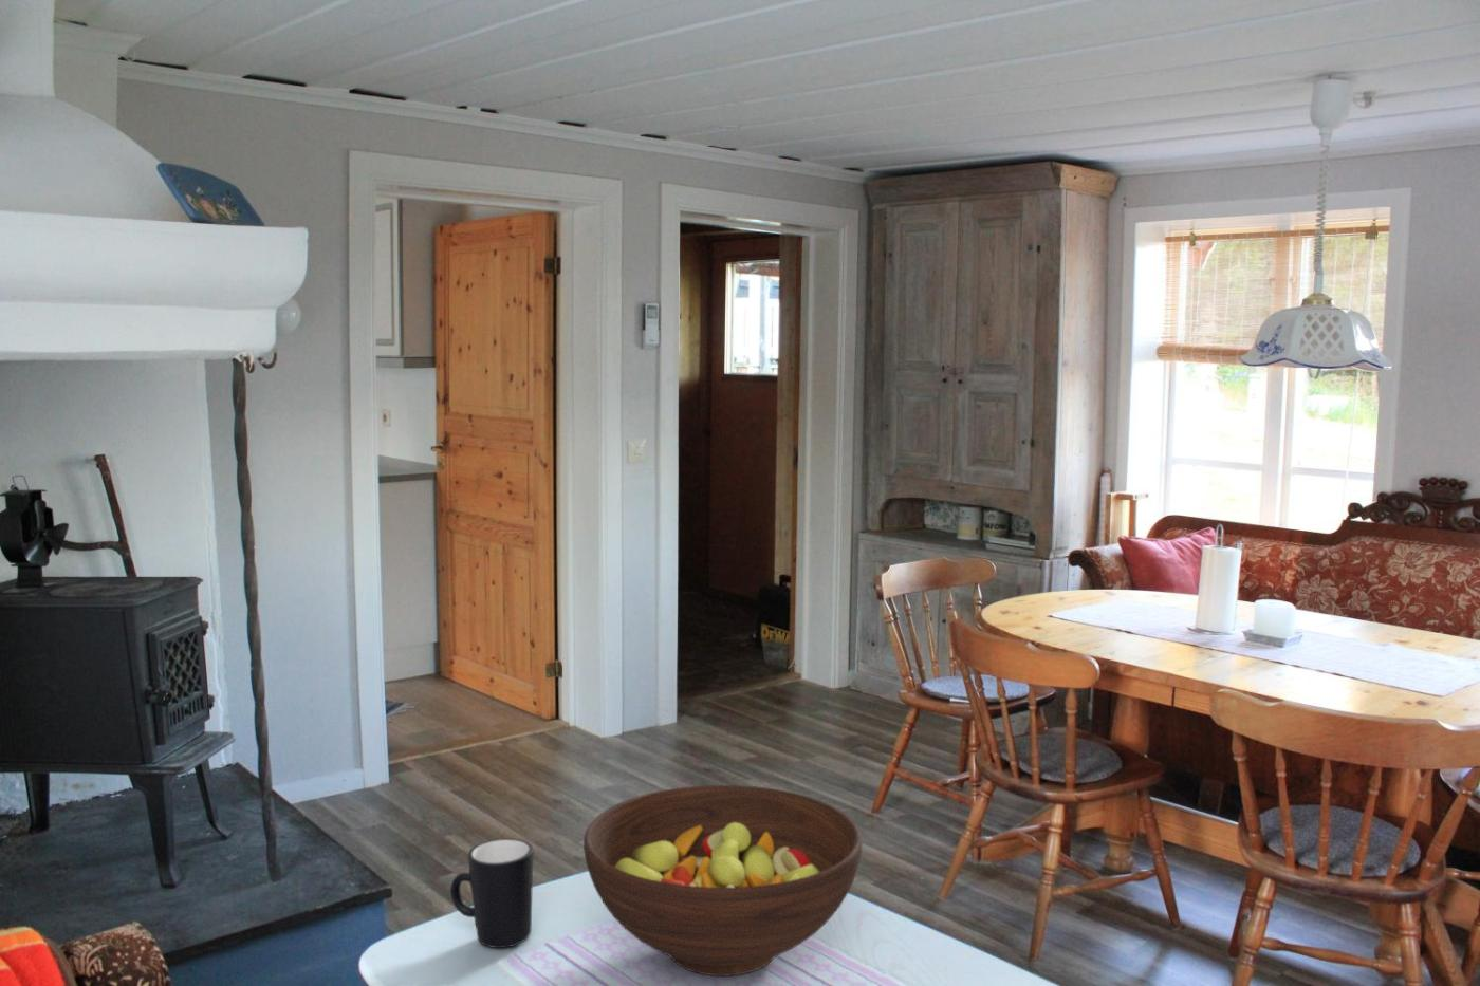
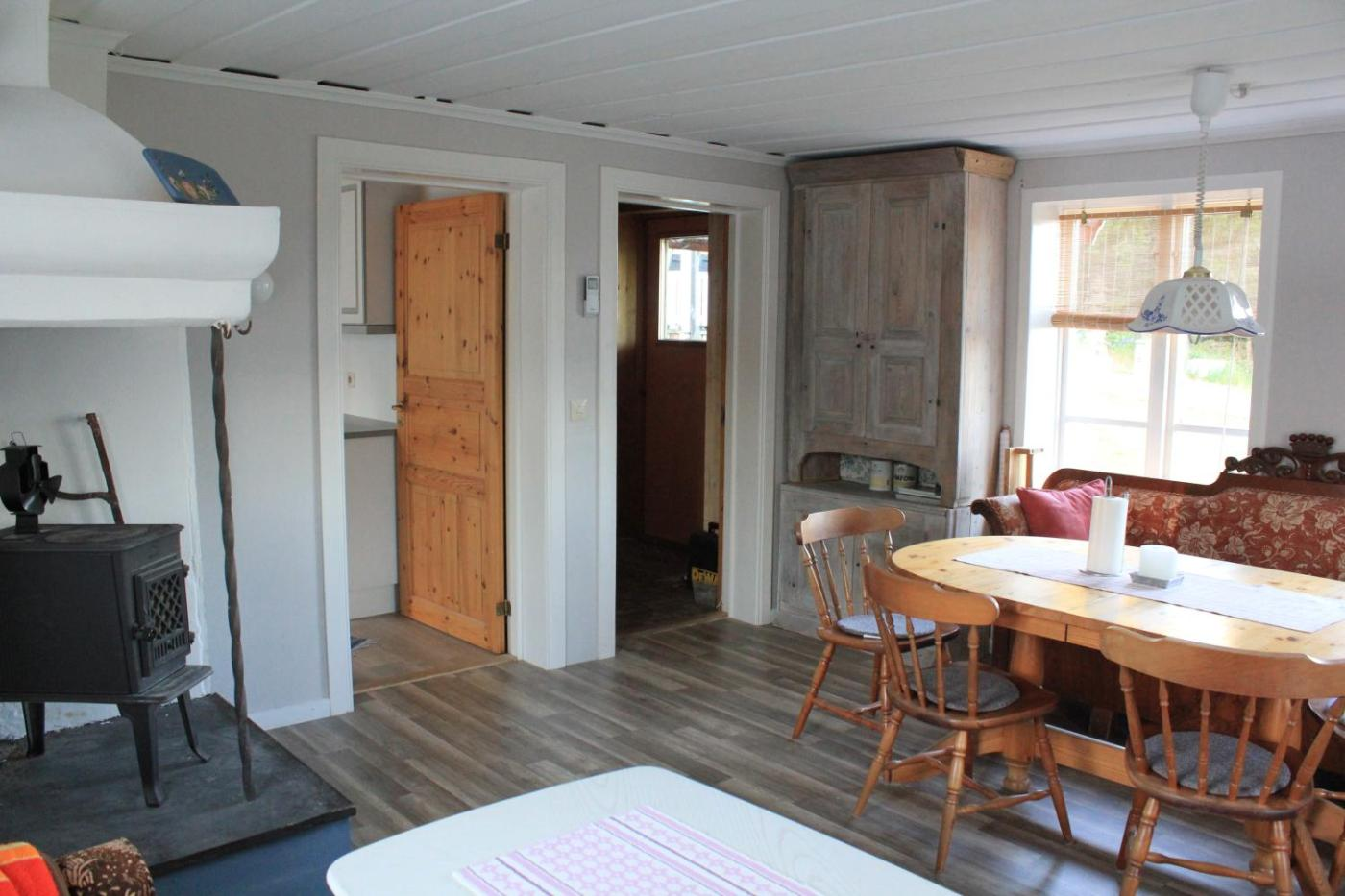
- fruit bowl [582,785,863,977]
- mug [449,839,534,949]
